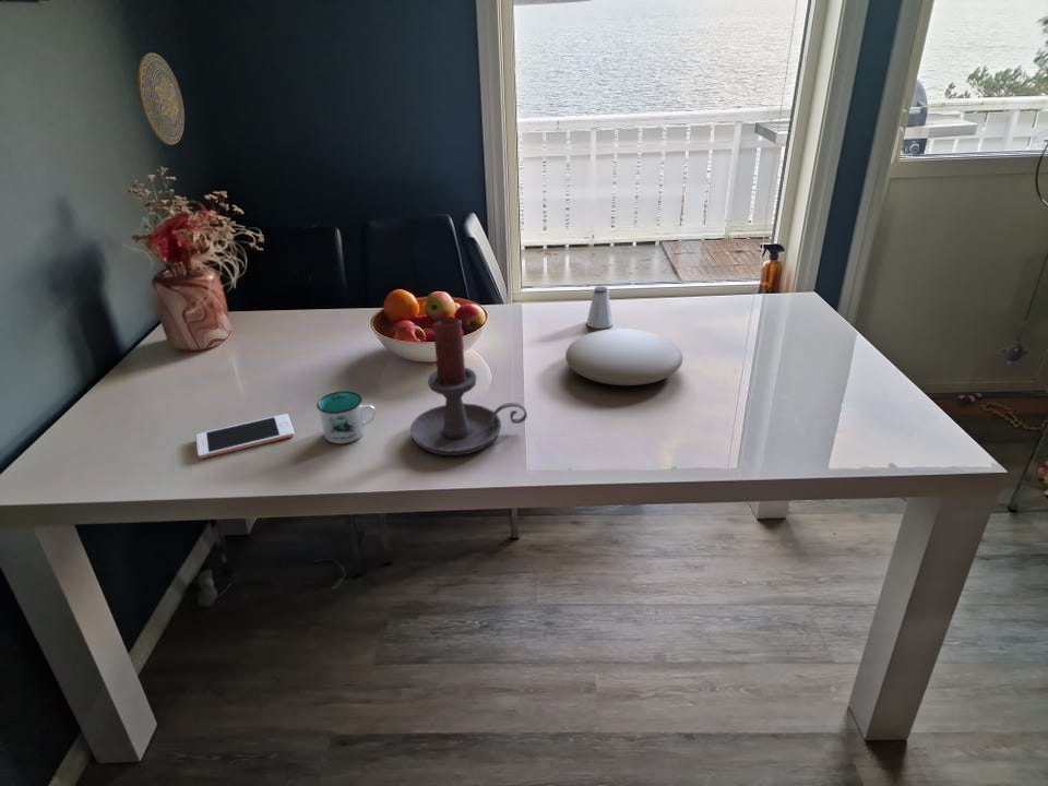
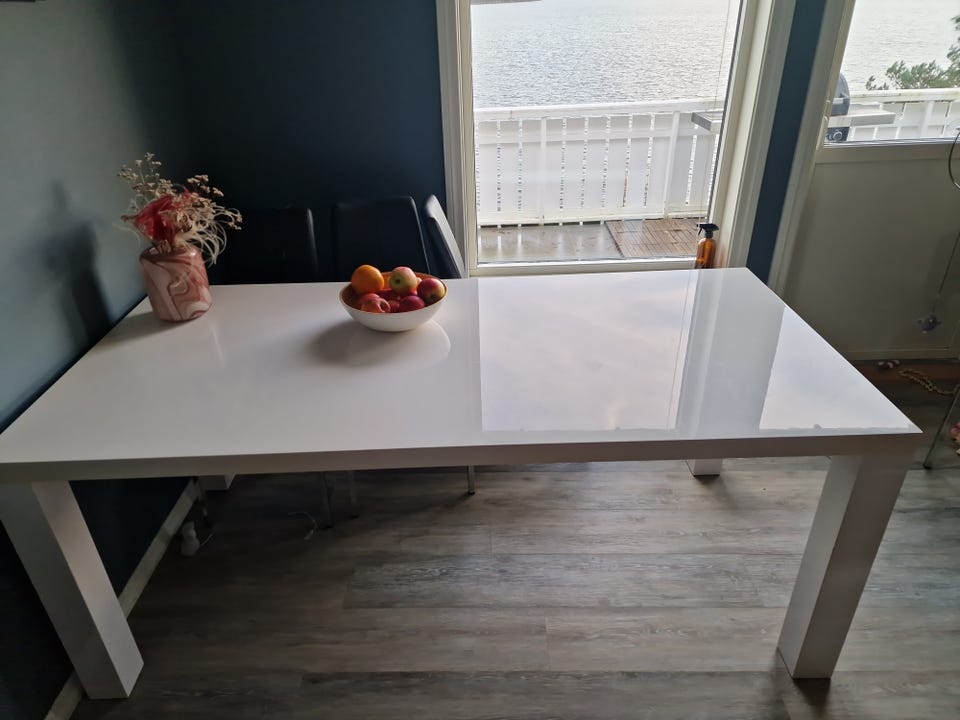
- plate [564,327,683,386]
- decorative plate [136,51,186,146]
- mug [315,390,377,444]
- saltshaker [585,285,615,330]
- cell phone [195,413,296,460]
- candle holder [409,315,528,456]
